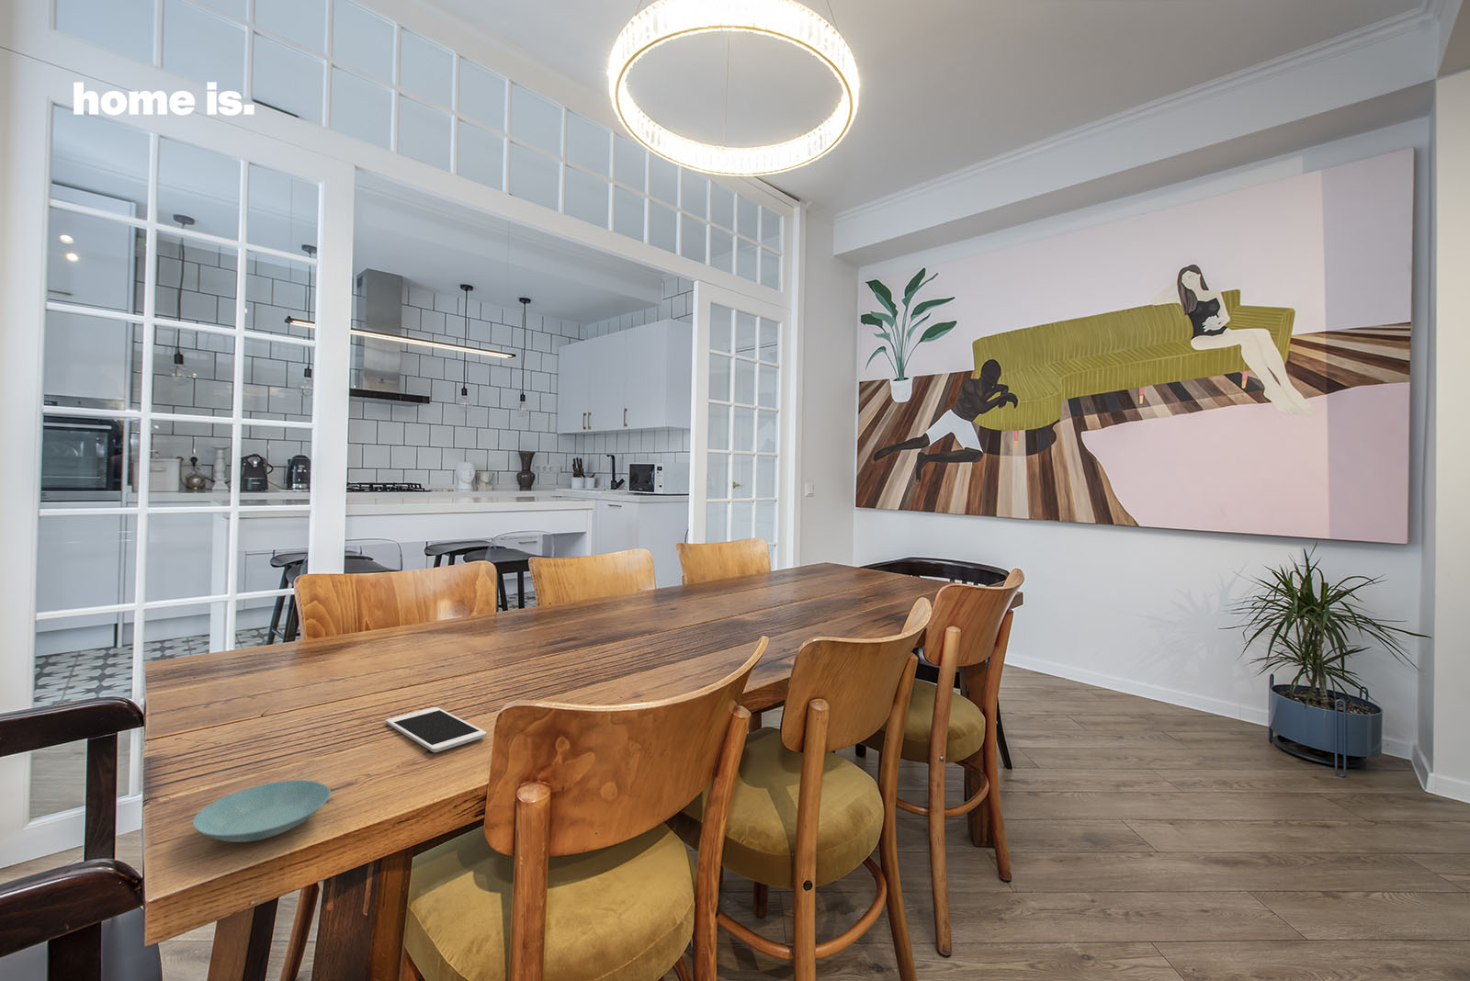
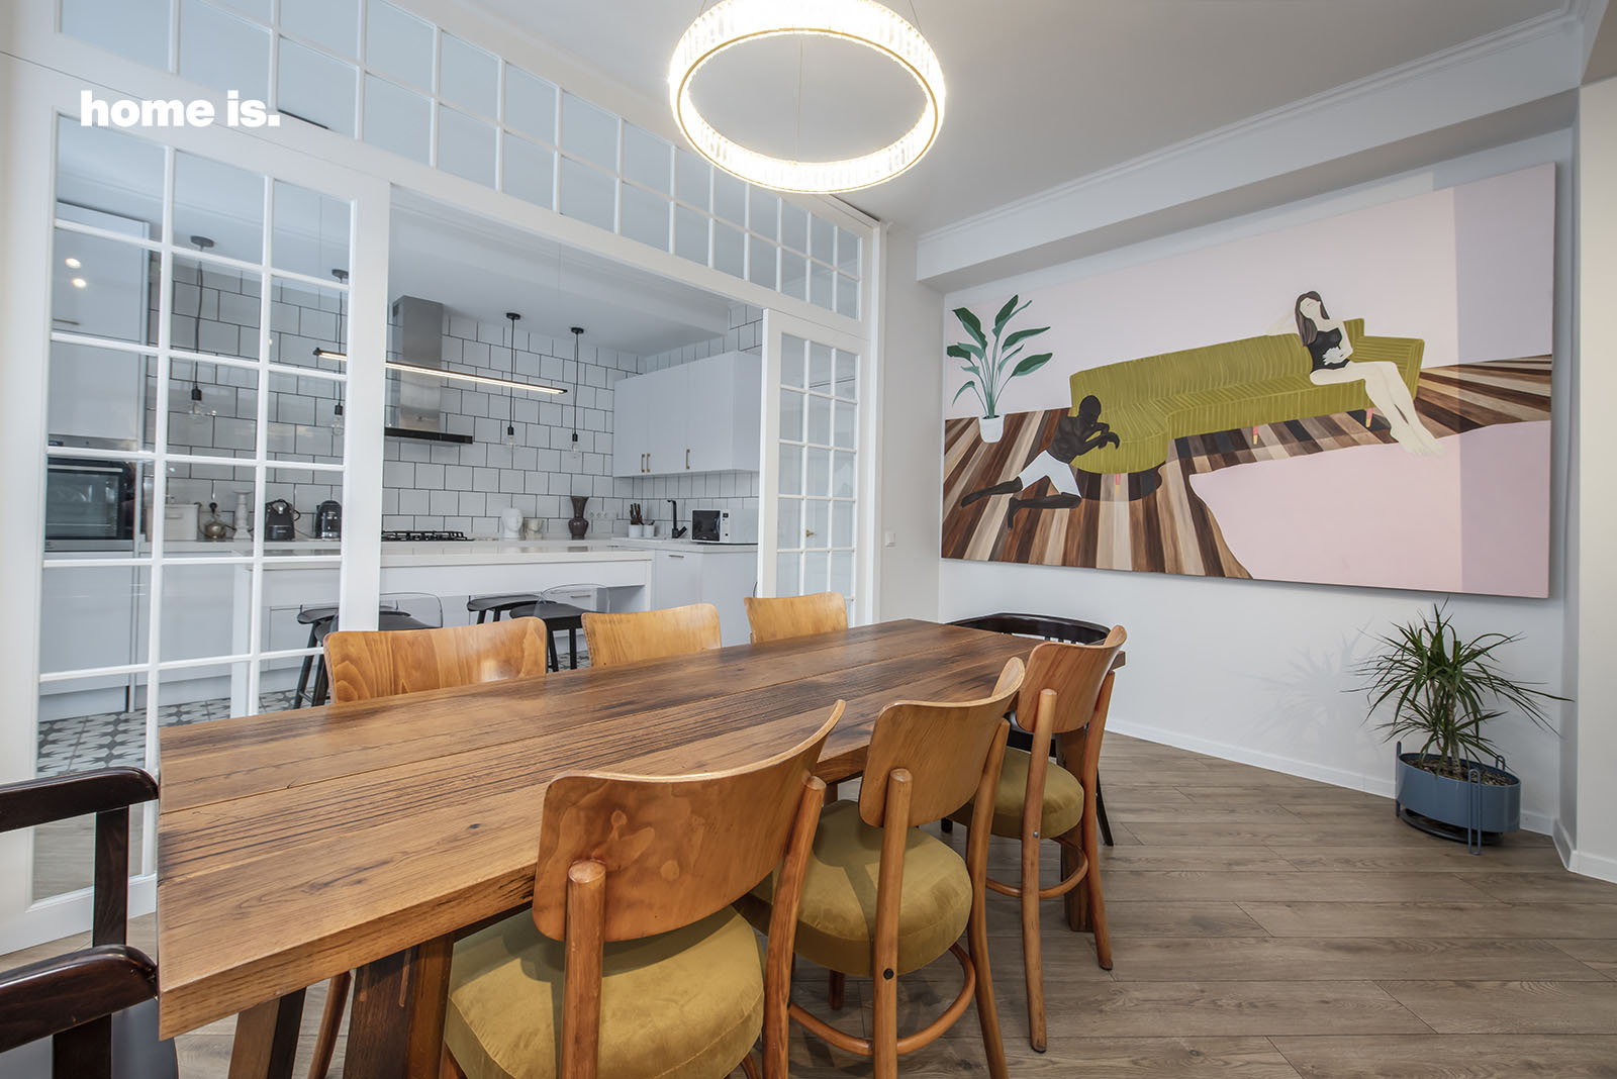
- saucer [192,778,332,843]
- cell phone [385,706,487,753]
